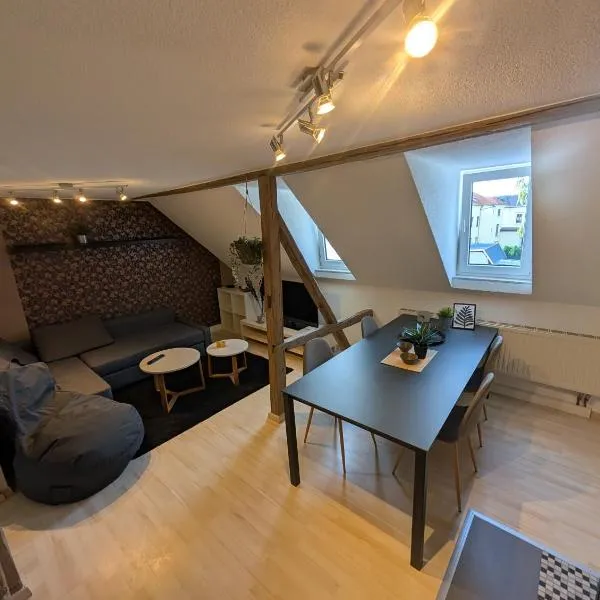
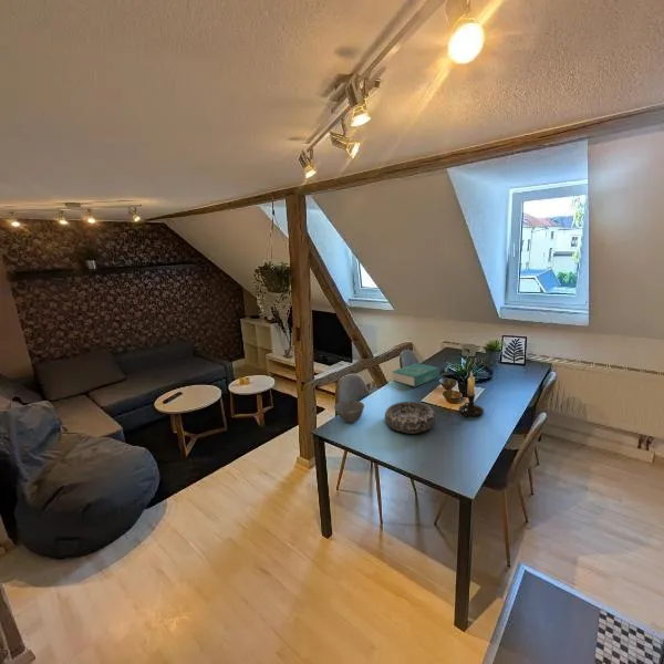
+ bowl [333,400,365,424]
+ book [392,362,439,387]
+ candle holder [458,371,485,418]
+ decorative bowl [384,401,437,434]
